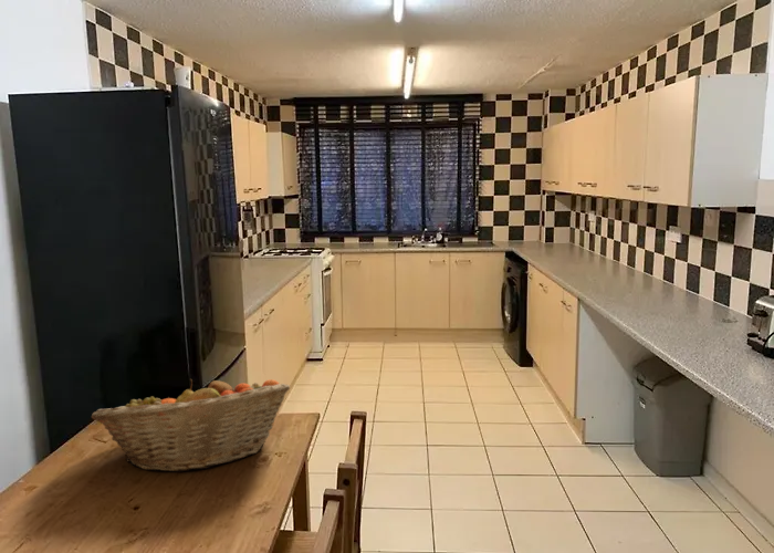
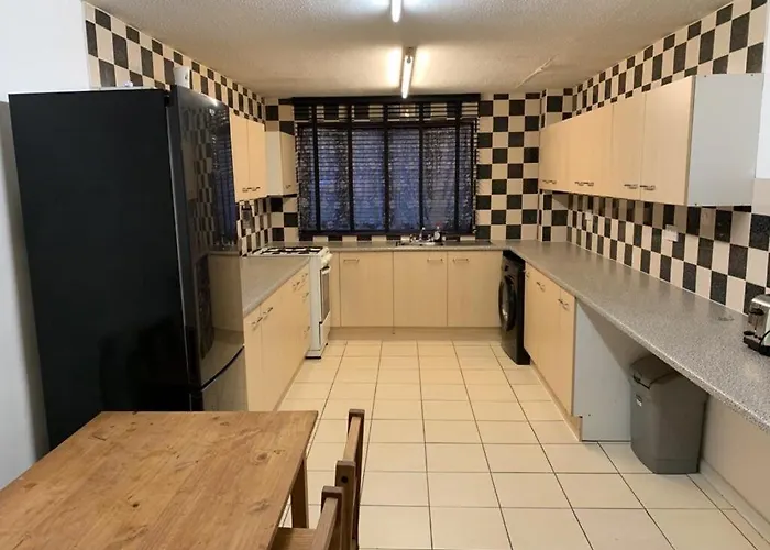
- fruit basket [91,378,291,472]
